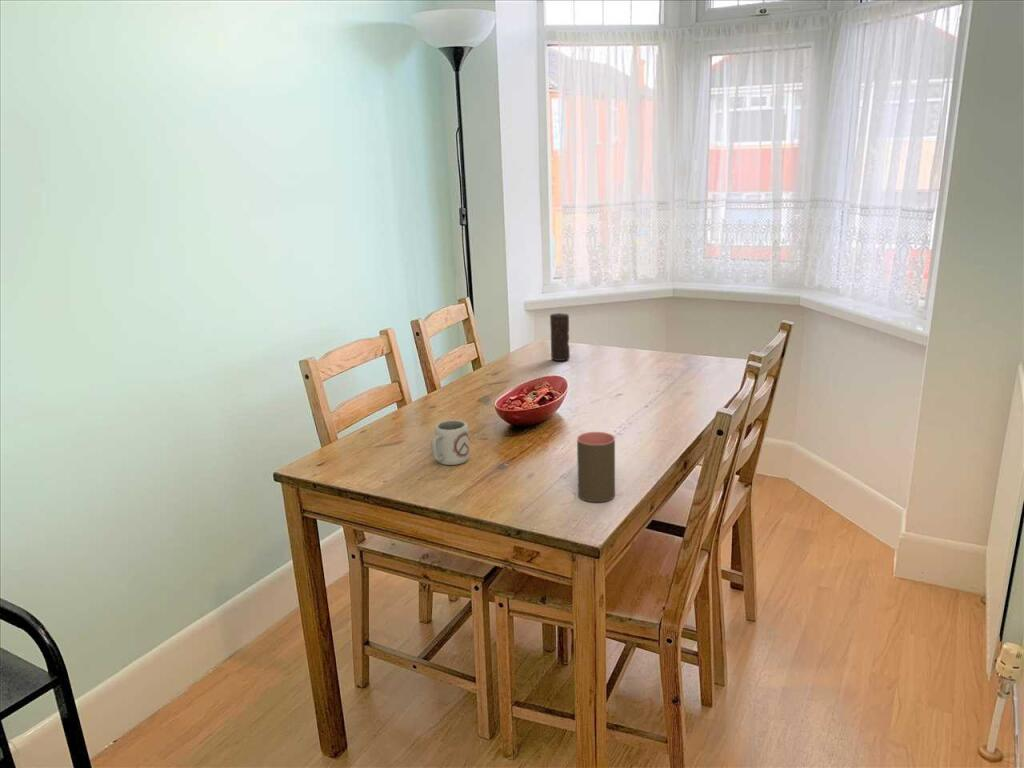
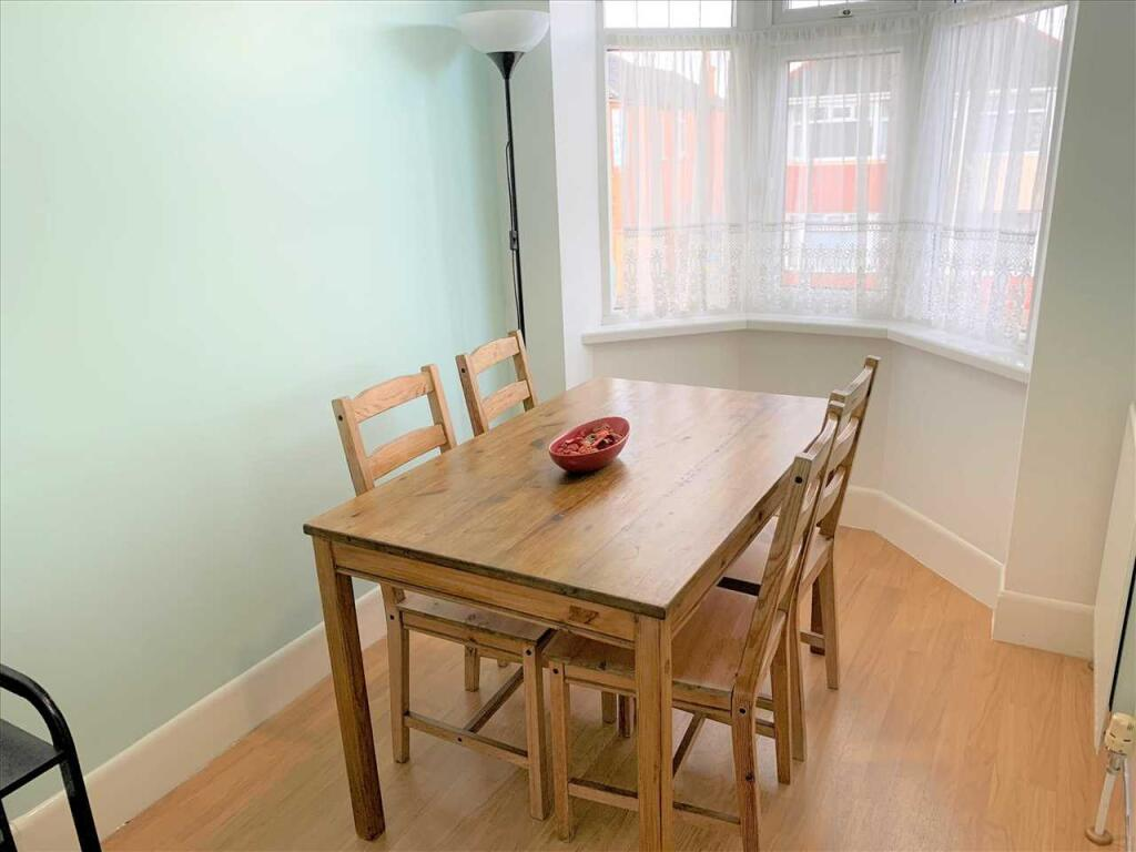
- candle [549,312,571,362]
- cup [576,431,616,503]
- cup [430,419,470,466]
